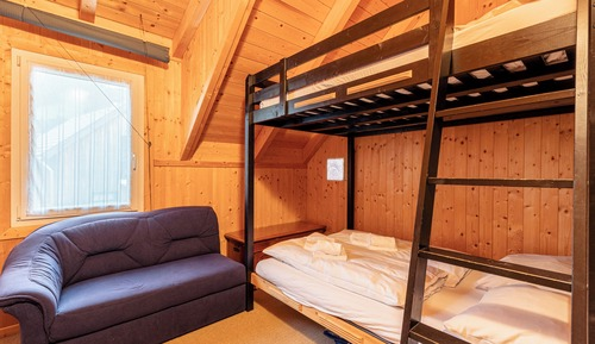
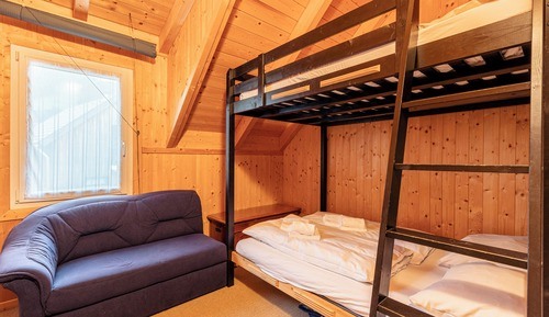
- wall art [325,157,346,182]
